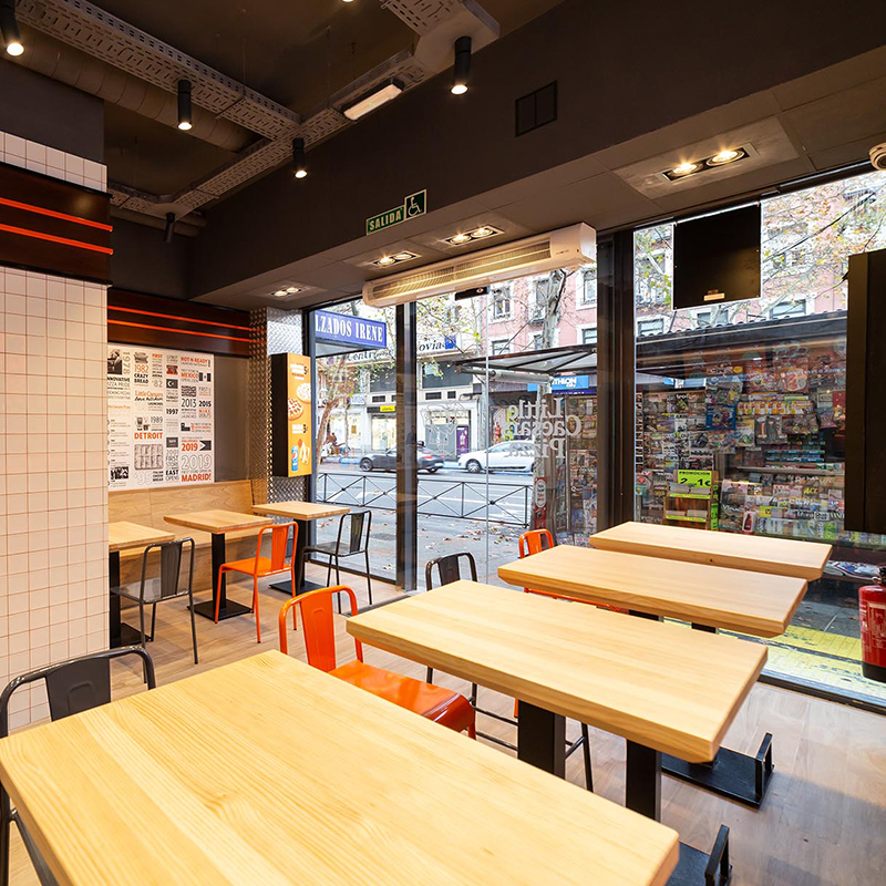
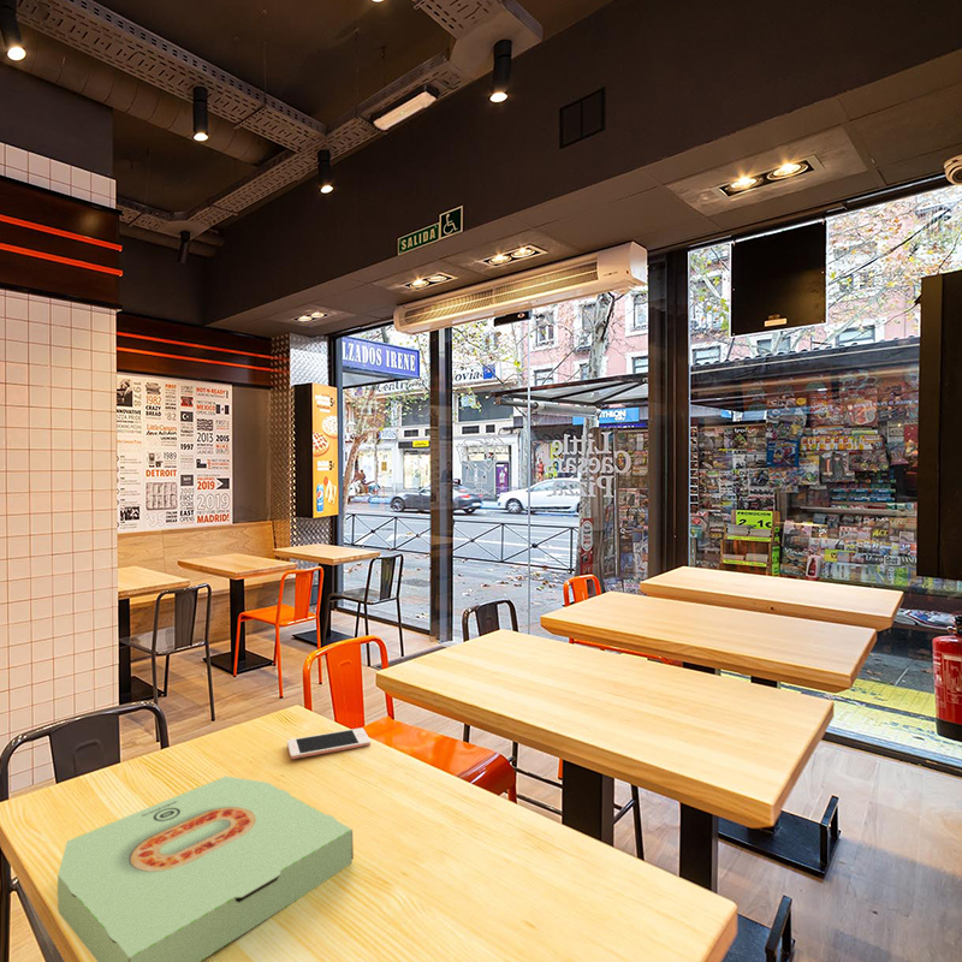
+ pizza box [57,776,355,962]
+ cell phone [286,726,372,760]
